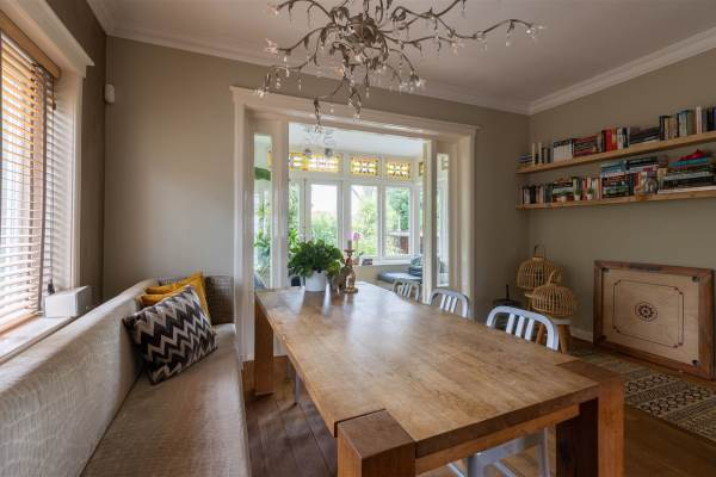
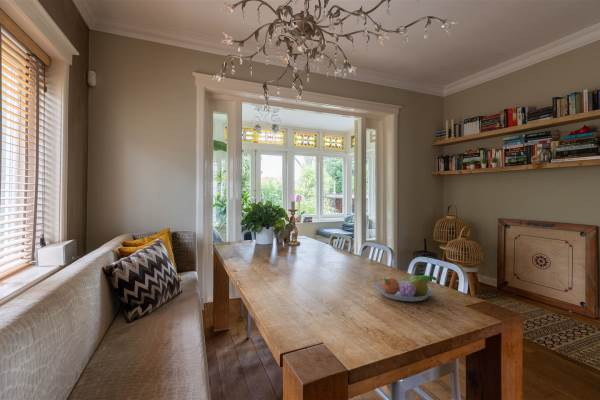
+ fruit bowl [374,274,438,302]
